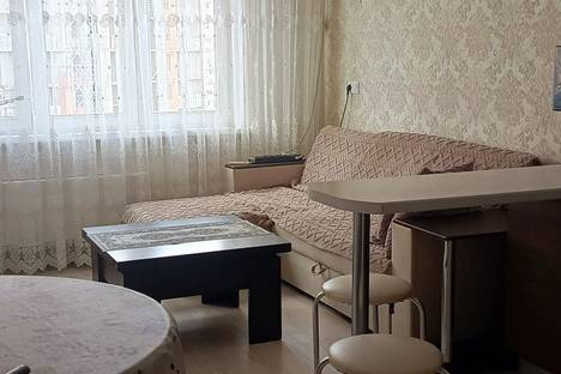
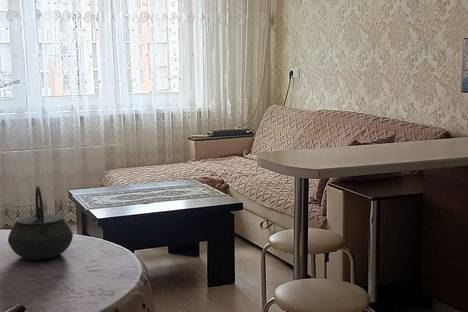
+ kettle [7,185,74,260]
